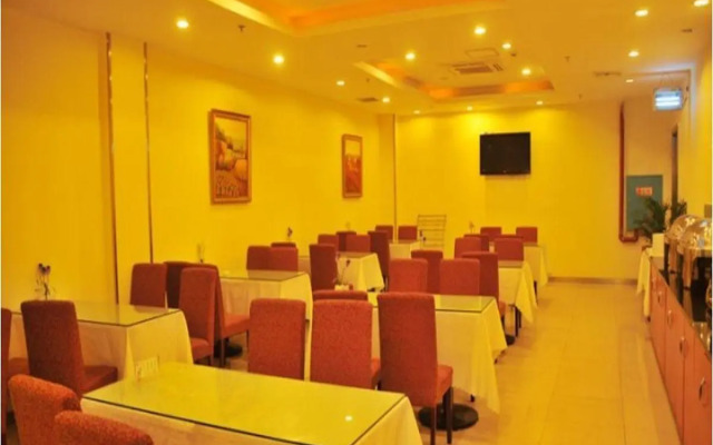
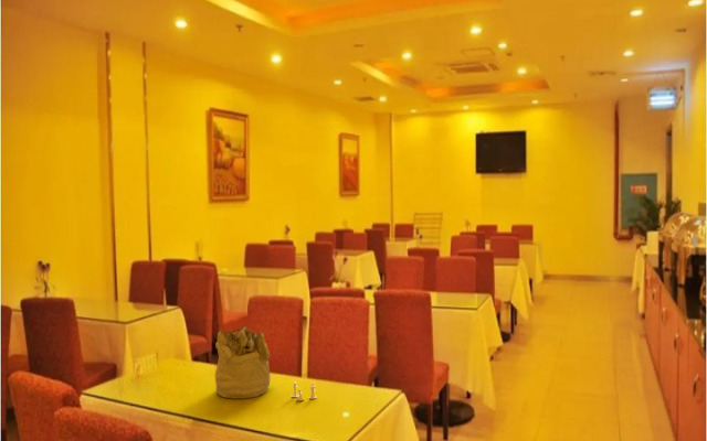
+ salt and pepper shaker set [291,381,318,402]
+ mineral sample [214,324,272,399]
